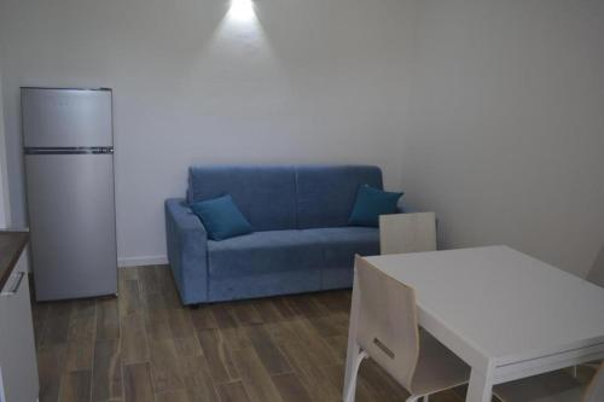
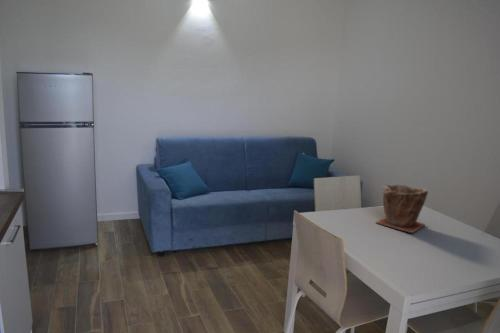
+ plant pot [375,183,429,234]
